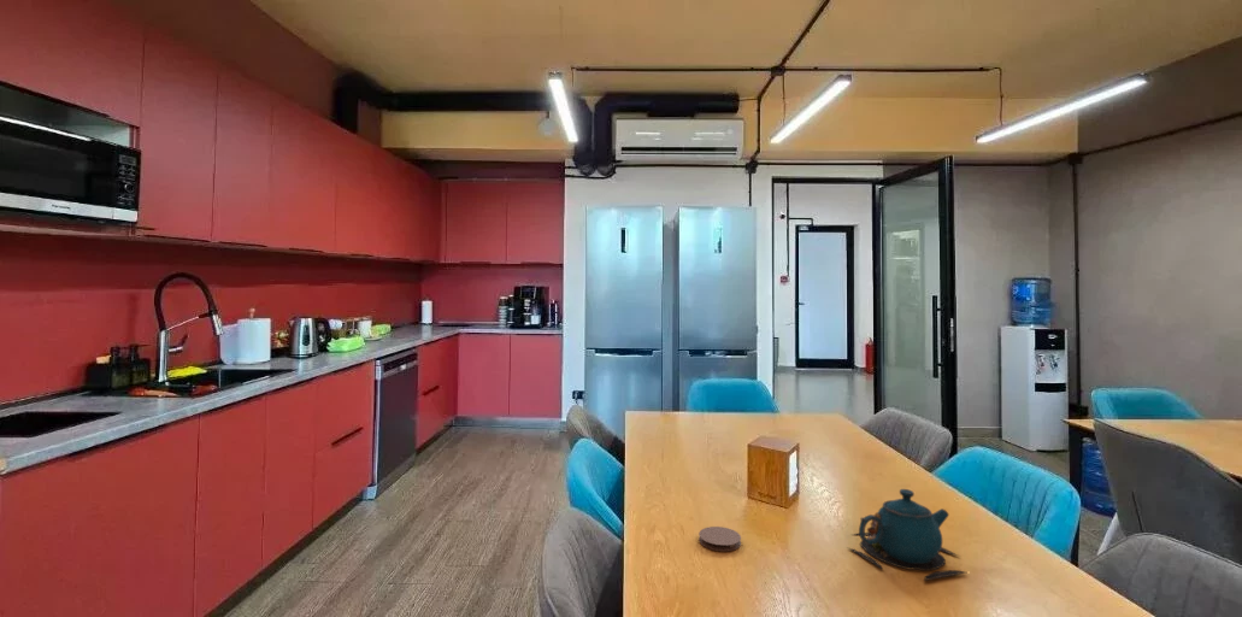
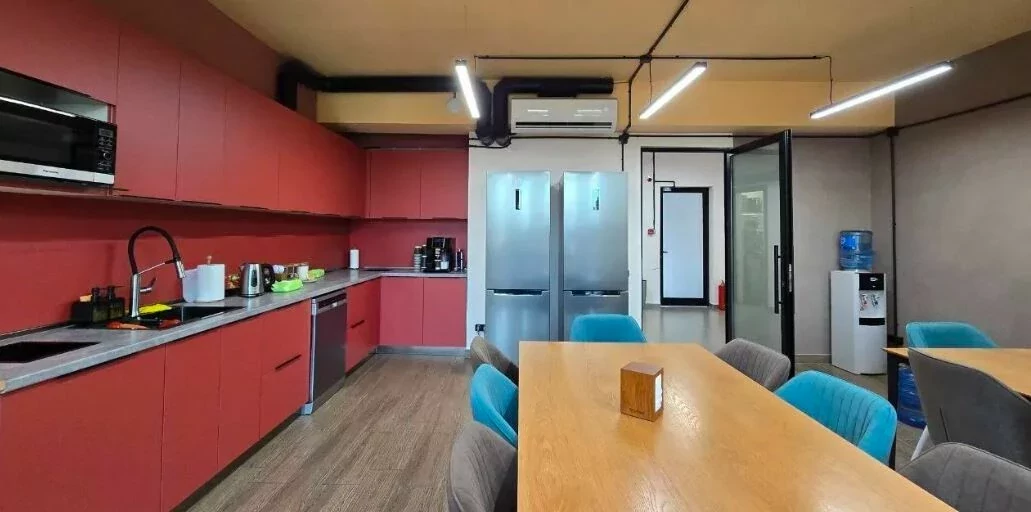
- coaster [697,525,742,552]
- teapot [847,488,966,582]
